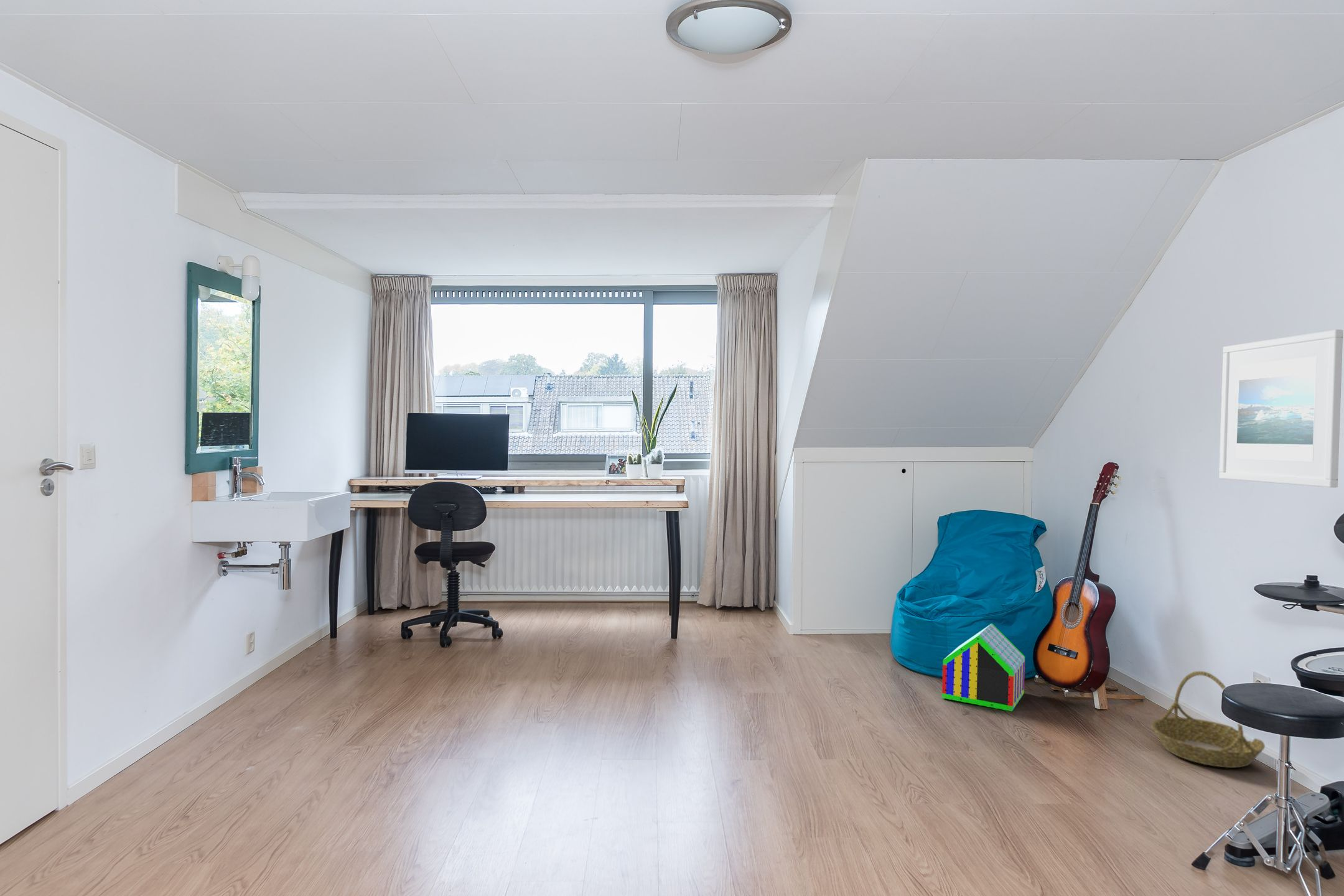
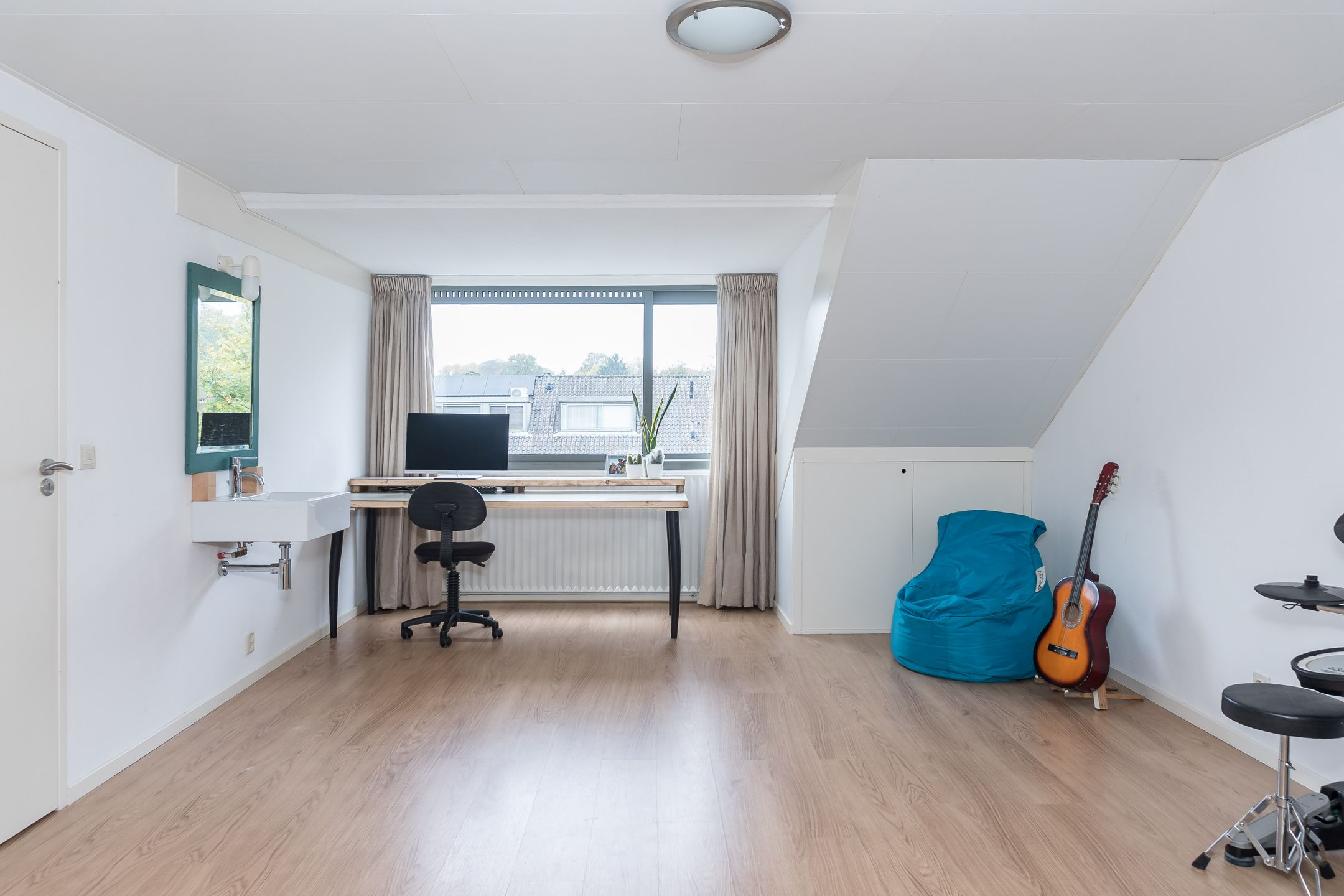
- toy house [941,623,1025,712]
- basket [1150,671,1266,768]
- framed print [1218,329,1343,488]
